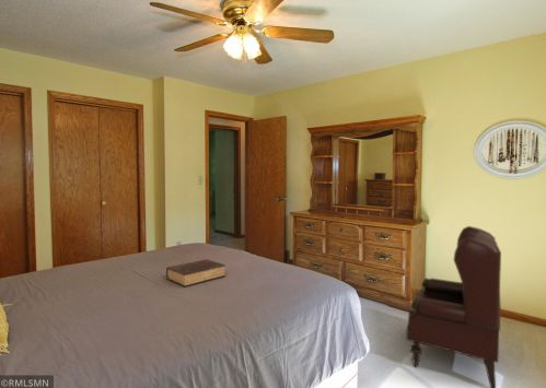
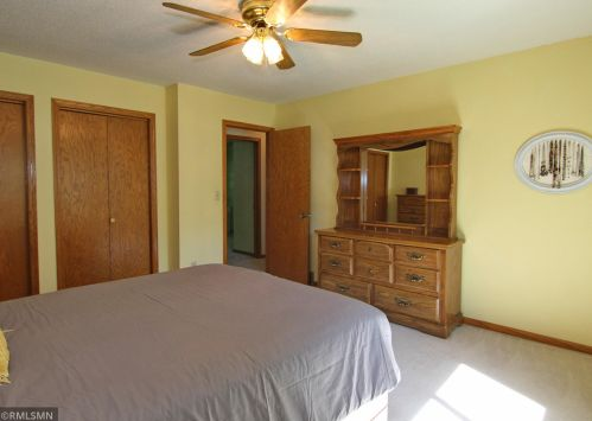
- book [165,258,226,287]
- armchair [405,225,502,388]
